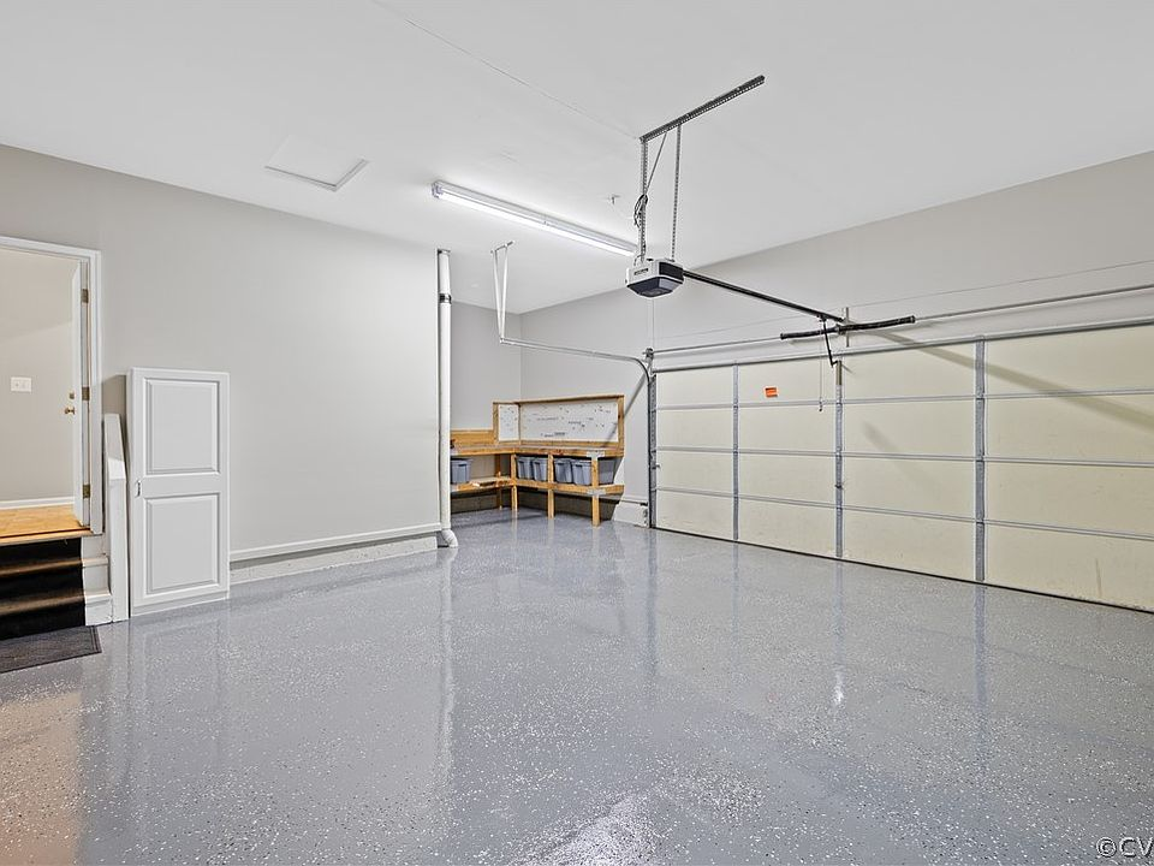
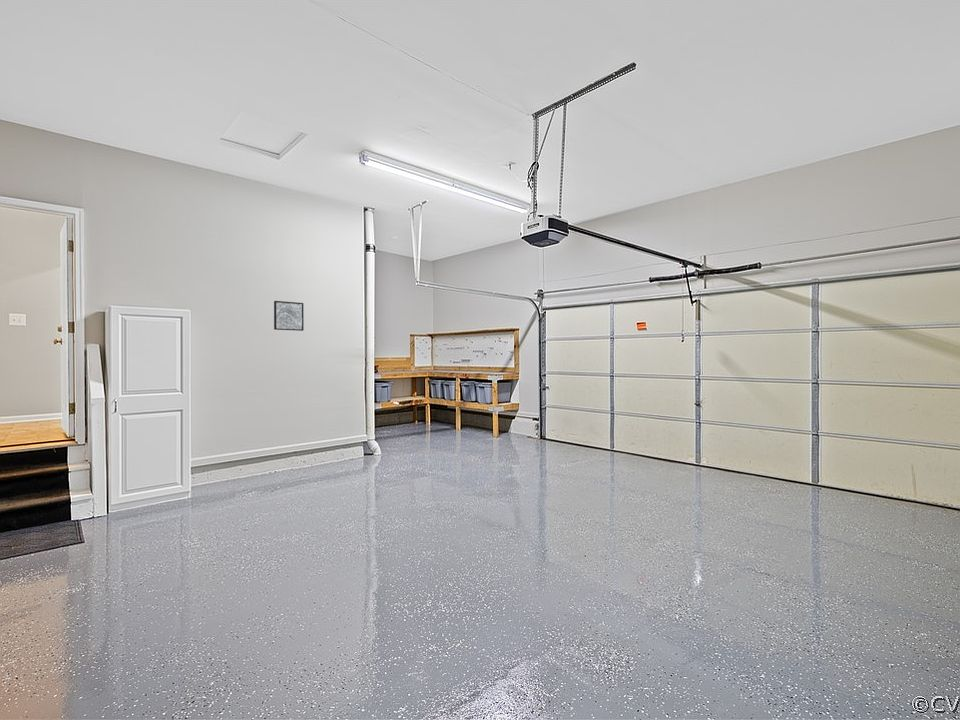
+ wall art [273,300,305,332]
